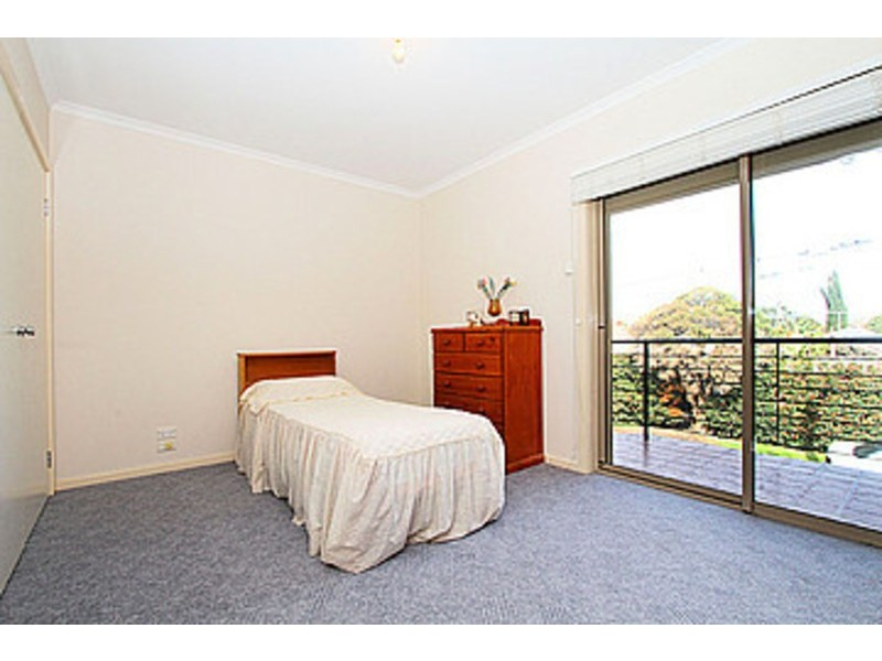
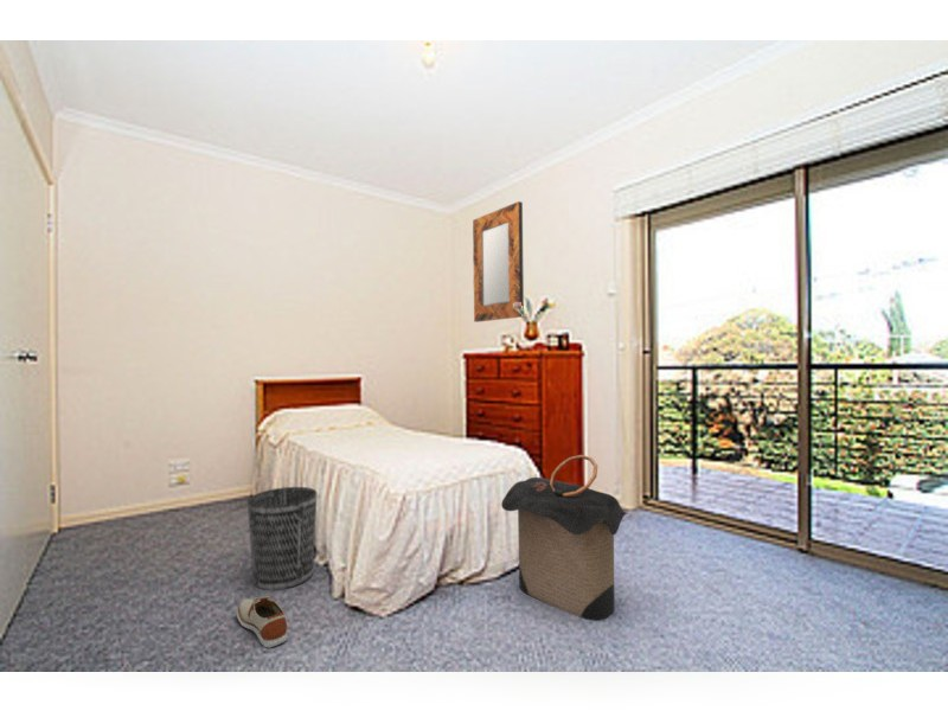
+ shoe [236,595,289,649]
+ wastebasket [246,486,318,591]
+ laundry hamper [500,454,628,622]
+ home mirror [472,200,525,324]
